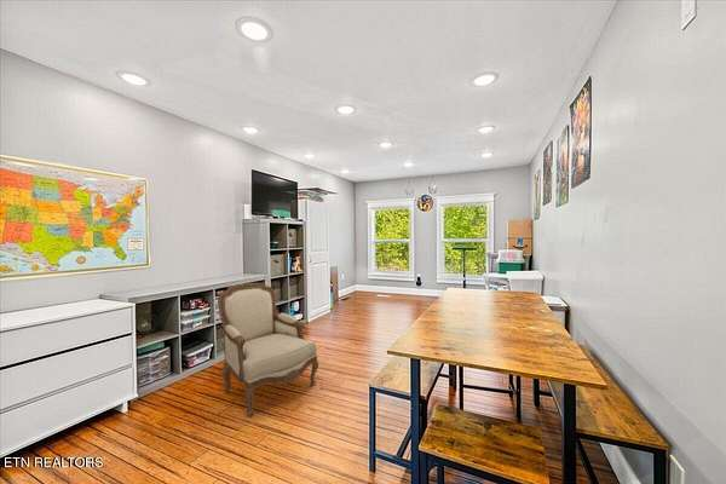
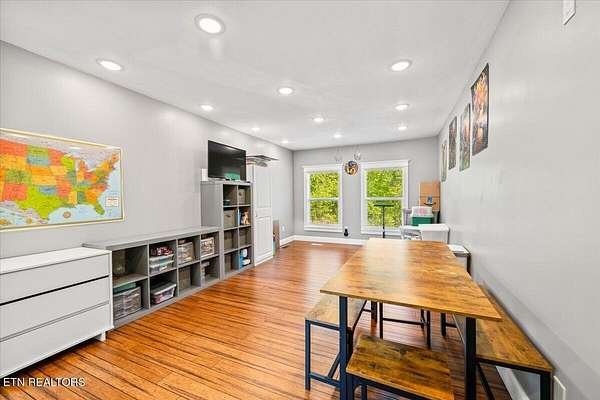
- armchair [217,282,319,417]
